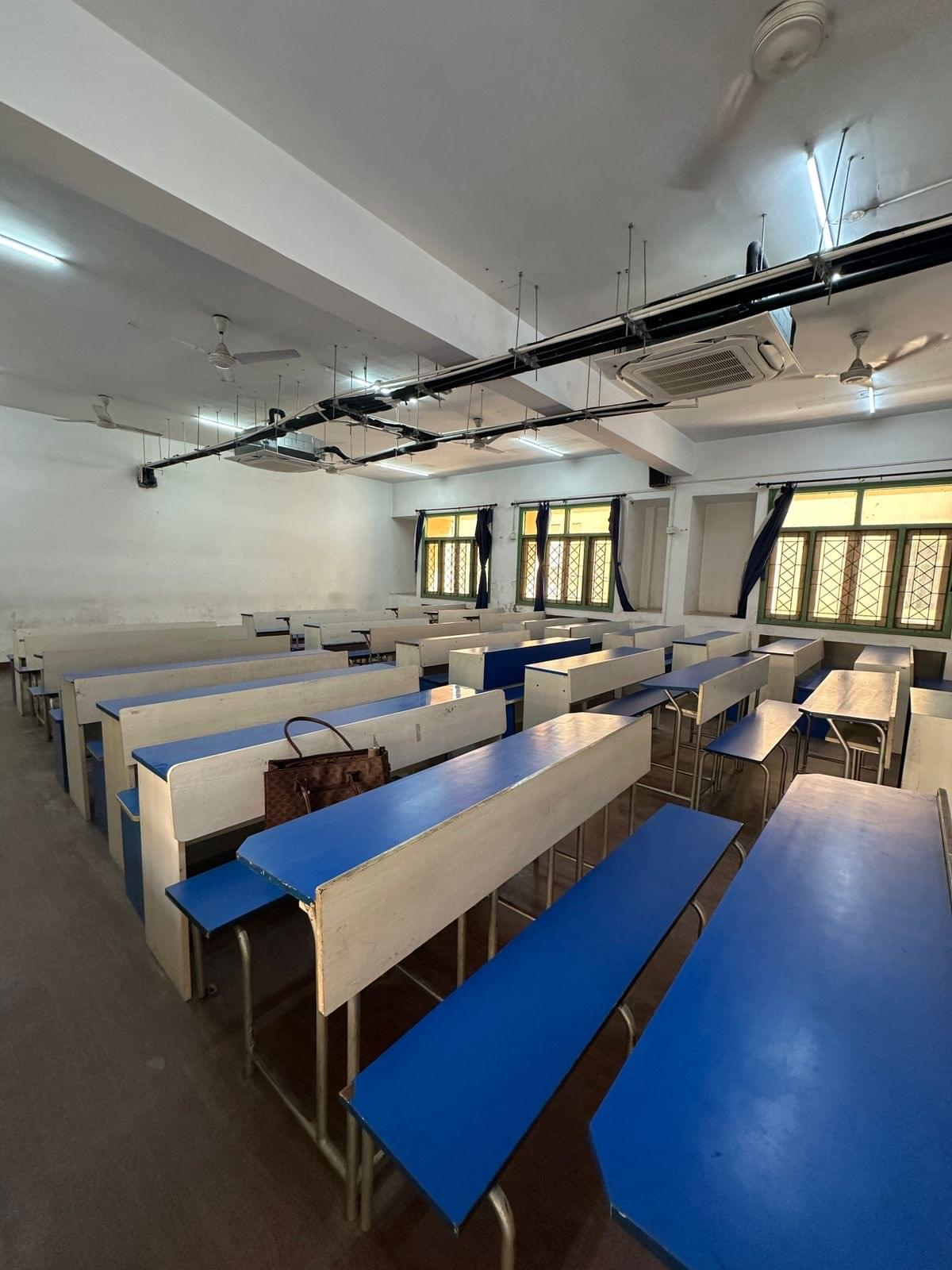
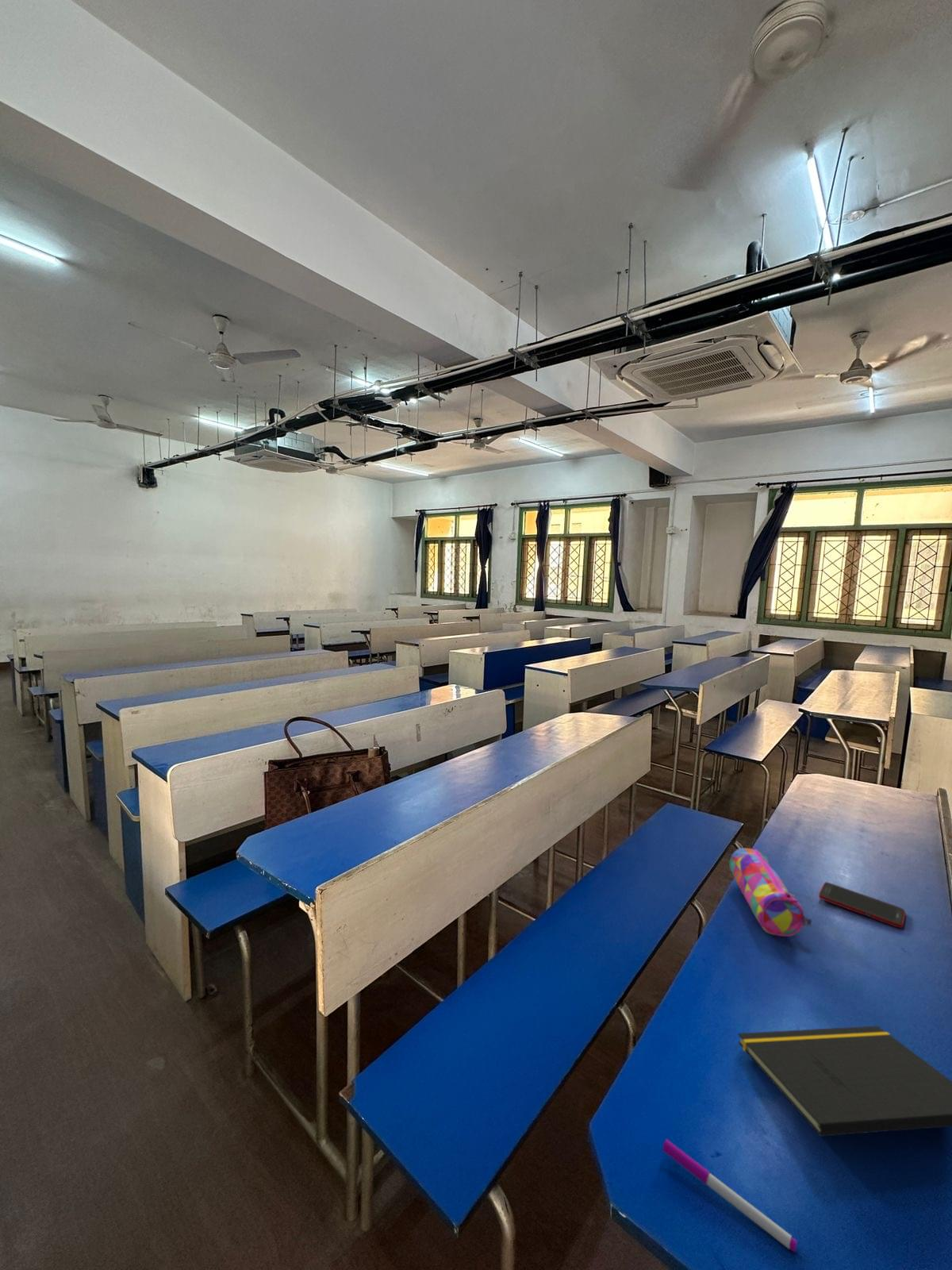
+ cell phone [818,881,906,929]
+ pen [662,1138,798,1253]
+ pencil case [728,848,812,937]
+ notepad [737,1026,952,1137]
